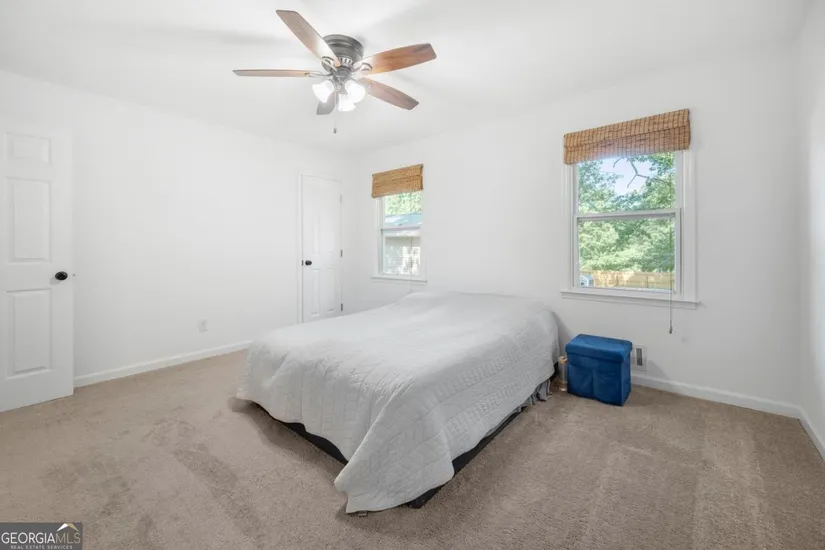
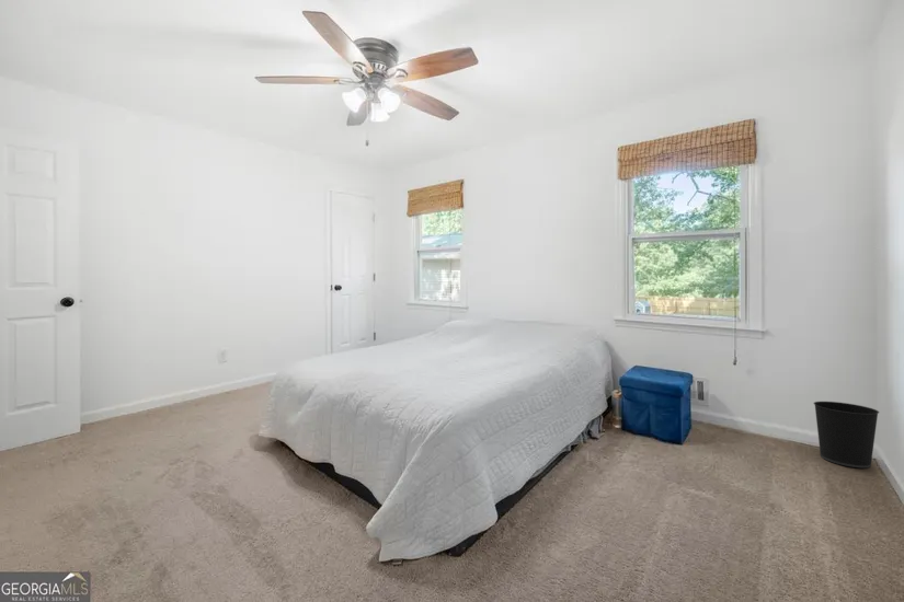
+ wastebasket [813,401,880,468]
